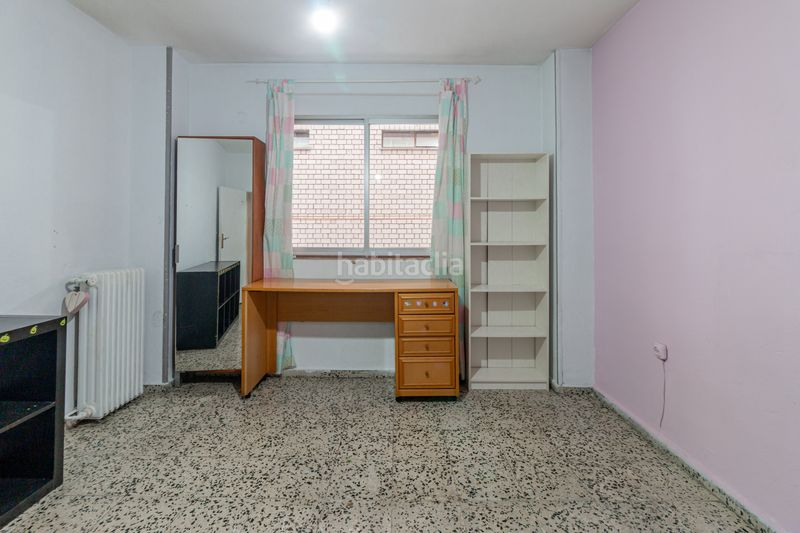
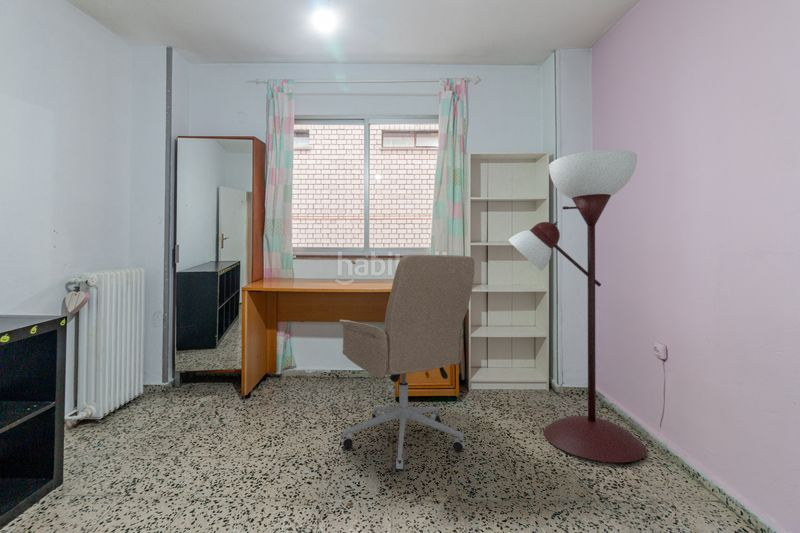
+ office chair [339,254,476,472]
+ floor lamp [508,149,648,463]
